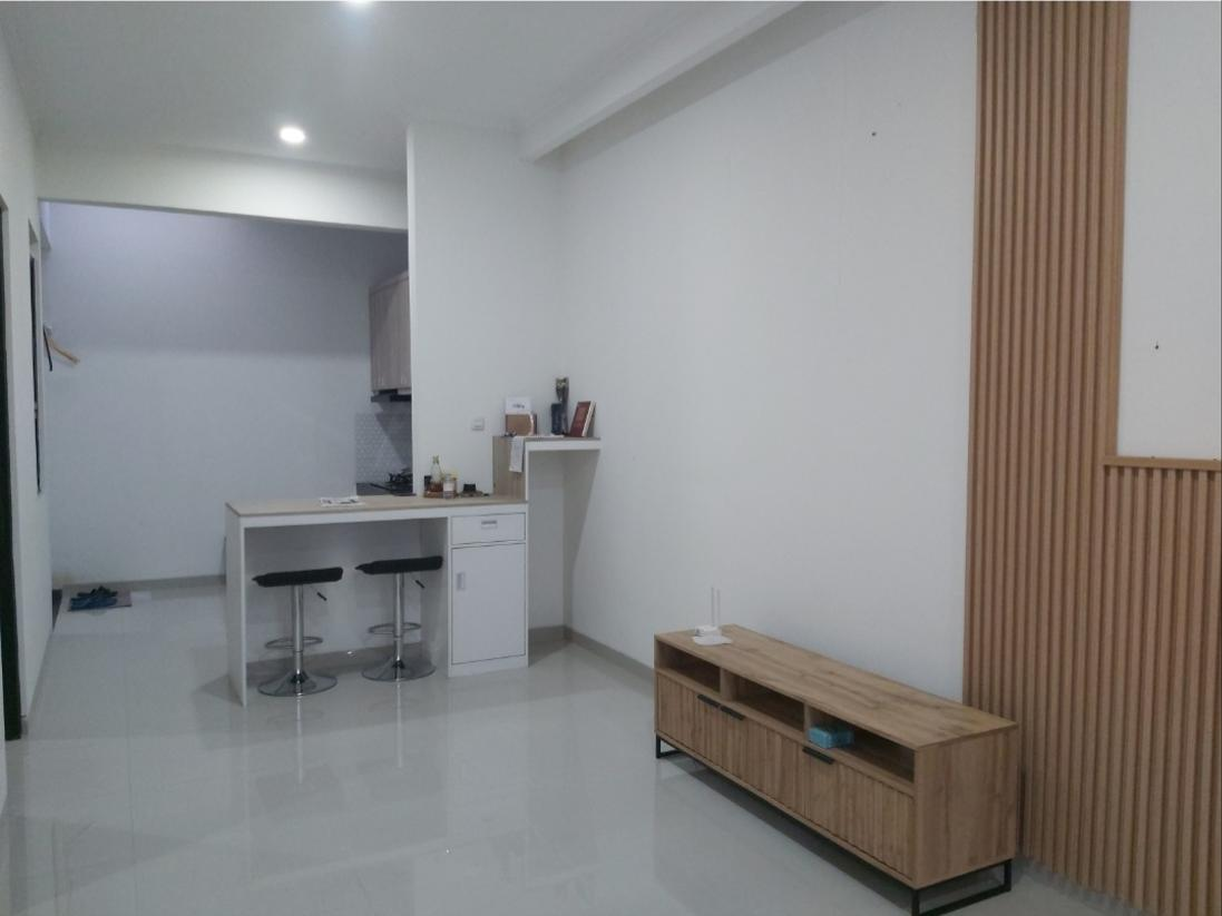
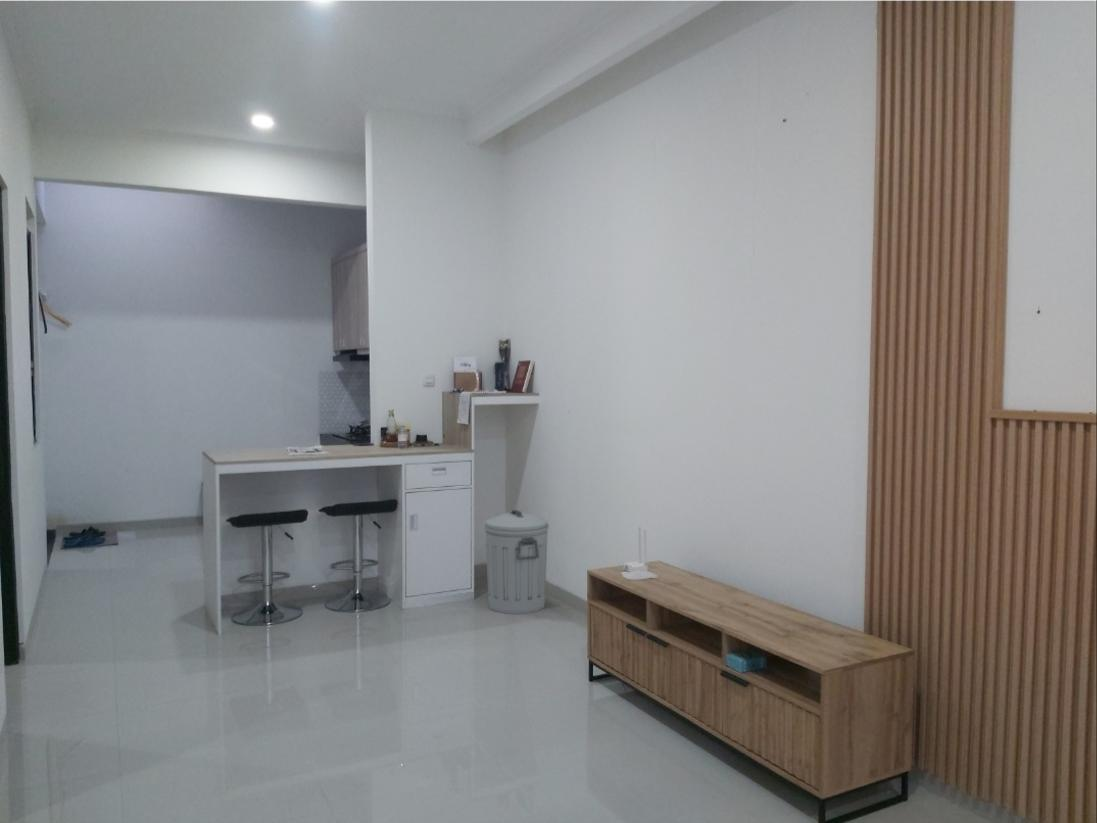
+ trash can [483,509,550,615]
